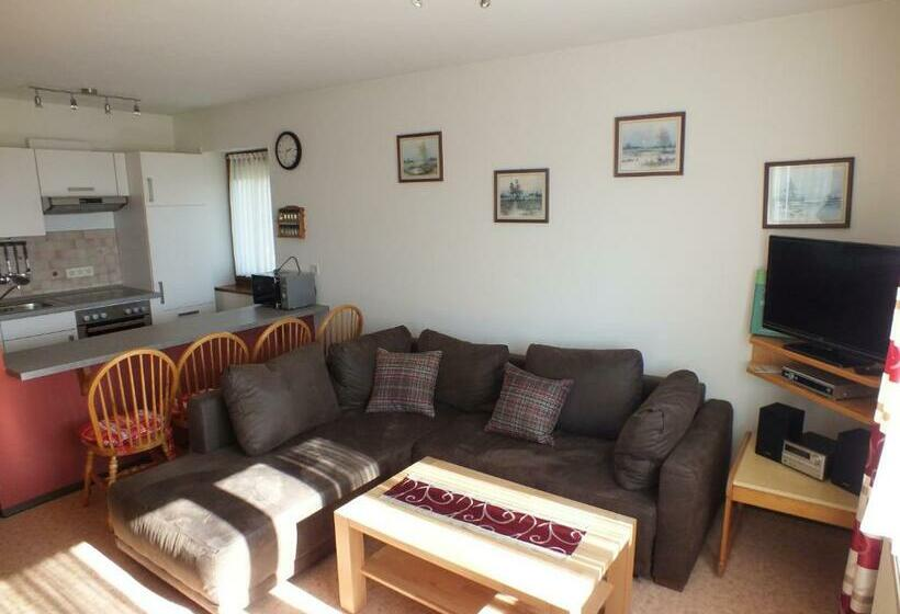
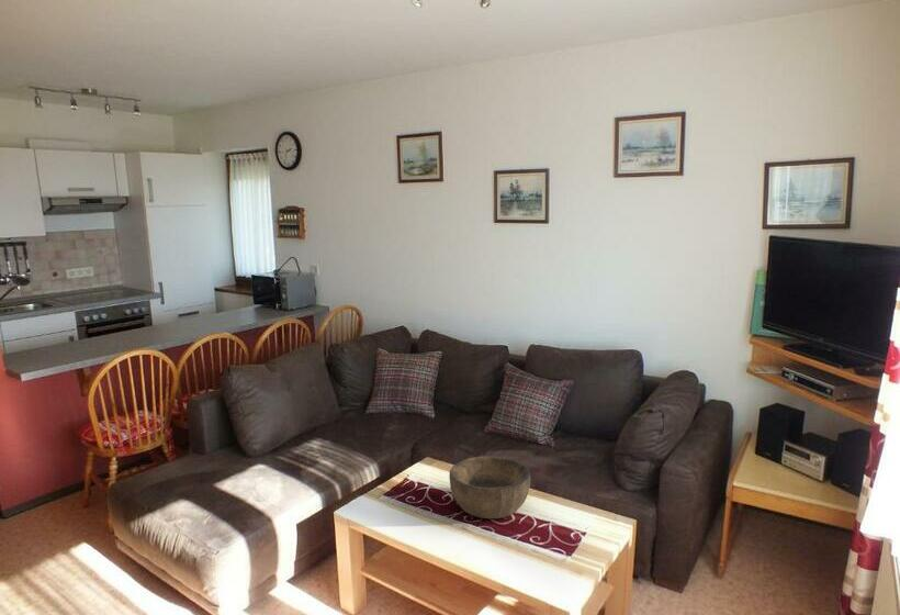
+ bowl [448,455,532,519]
